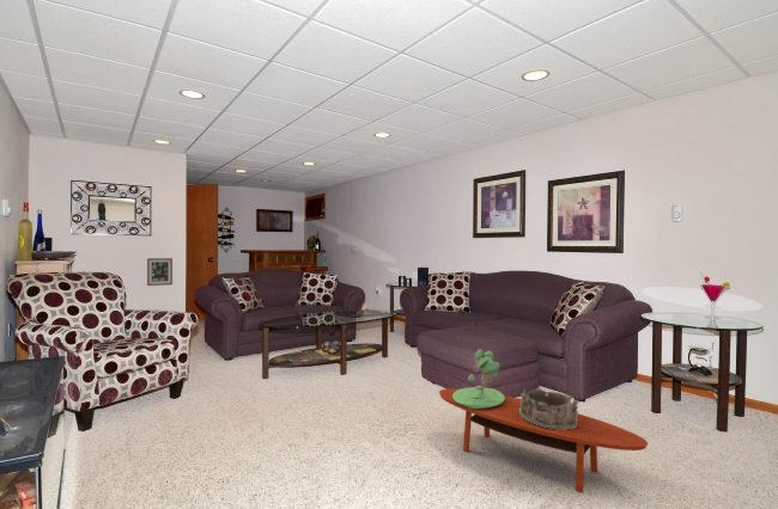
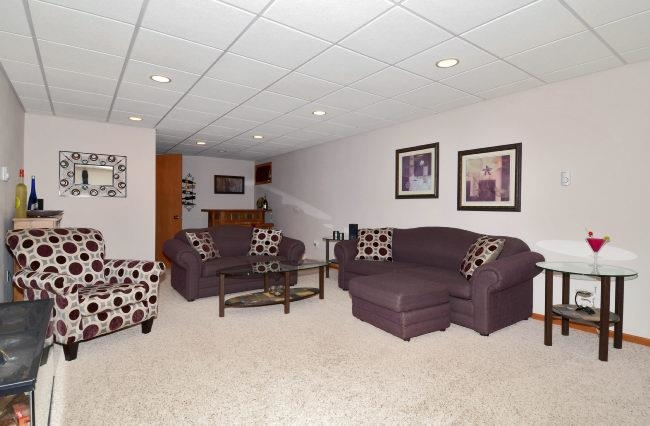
- coffee table [438,387,649,493]
- potted flower [452,348,505,409]
- wall art [146,257,174,287]
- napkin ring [519,387,579,430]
